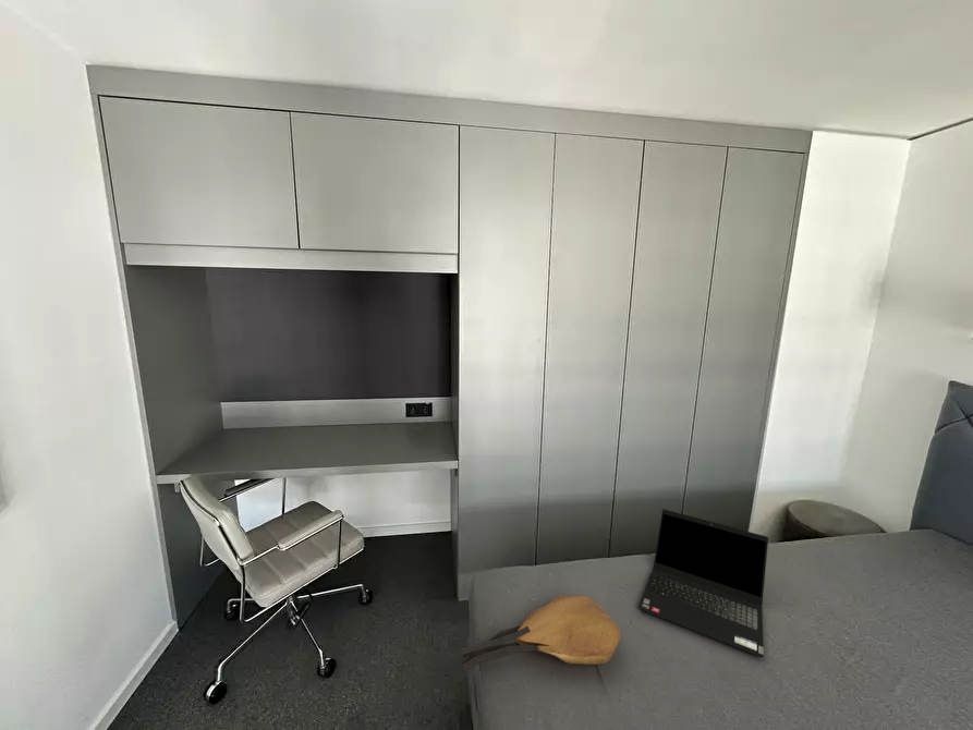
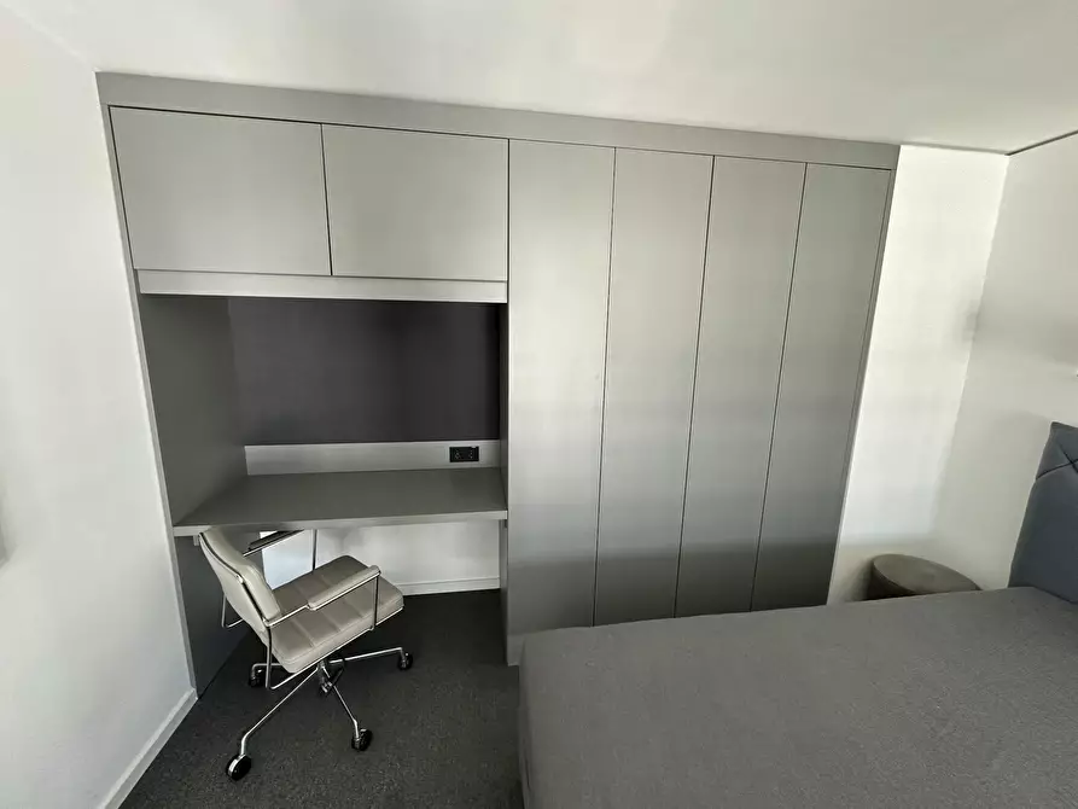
- laptop computer [637,508,769,658]
- tote bag [460,594,621,673]
